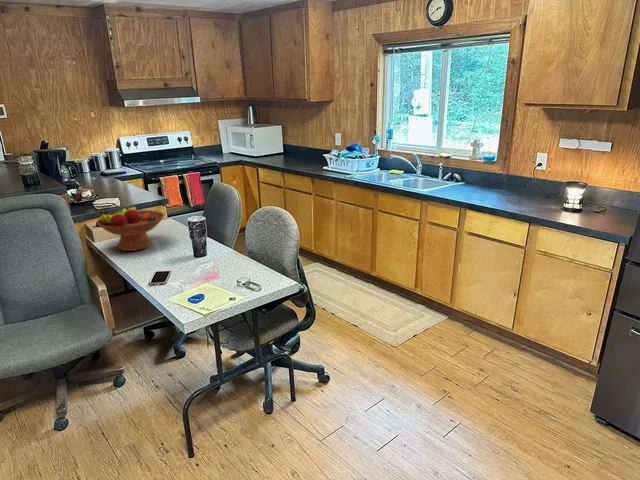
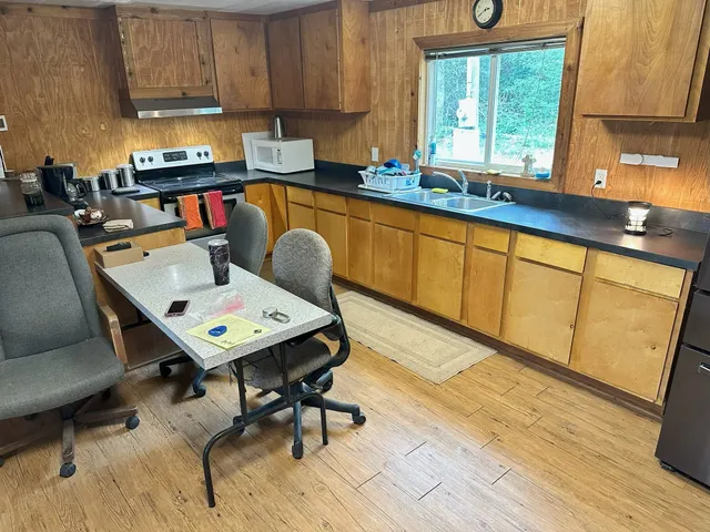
- fruit bowl [95,205,165,252]
